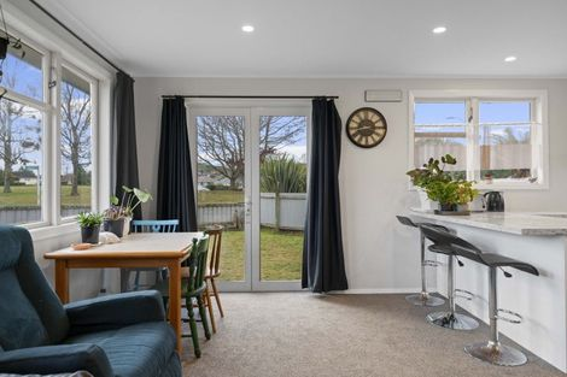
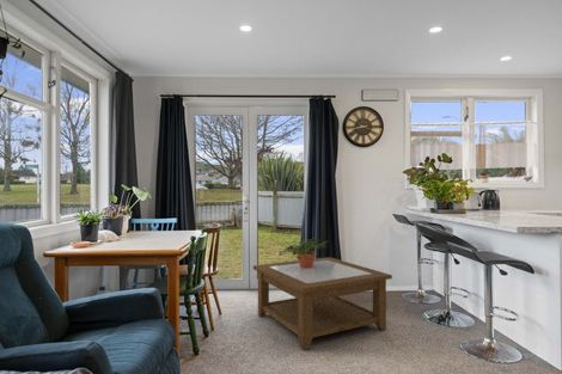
+ potted plant [277,237,328,268]
+ coffee table [252,256,393,351]
